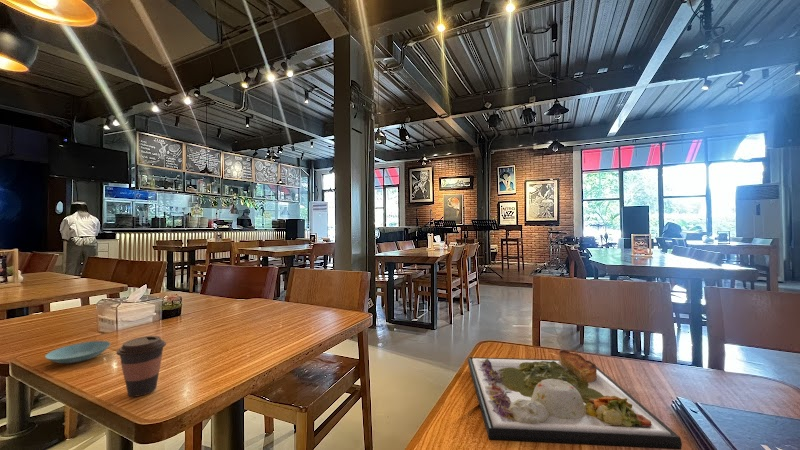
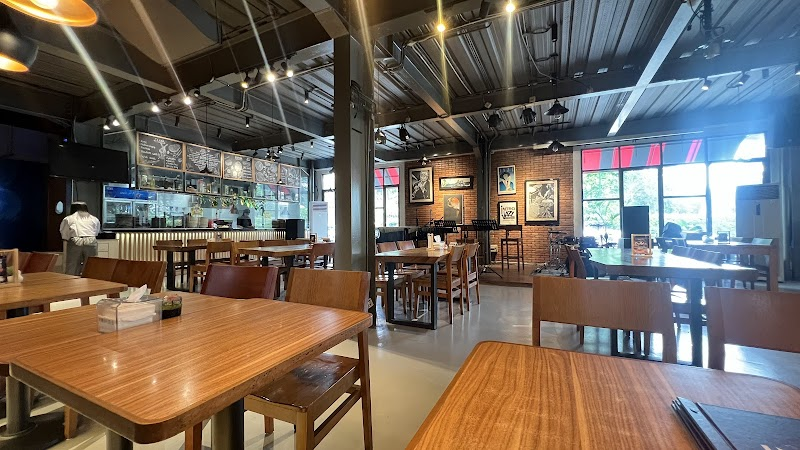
- dinner plate [467,349,683,450]
- saucer [44,340,112,365]
- coffee cup [115,335,167,398]
